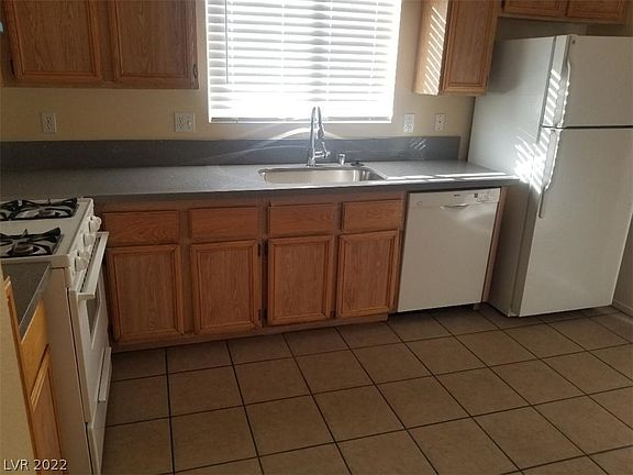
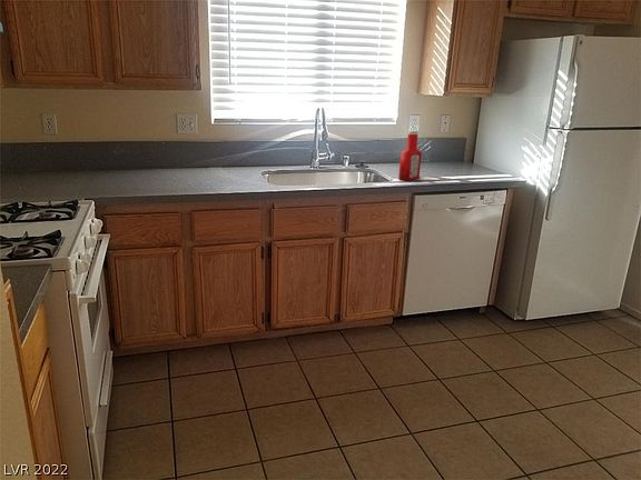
+ soap bottle [397,129,423,181]
